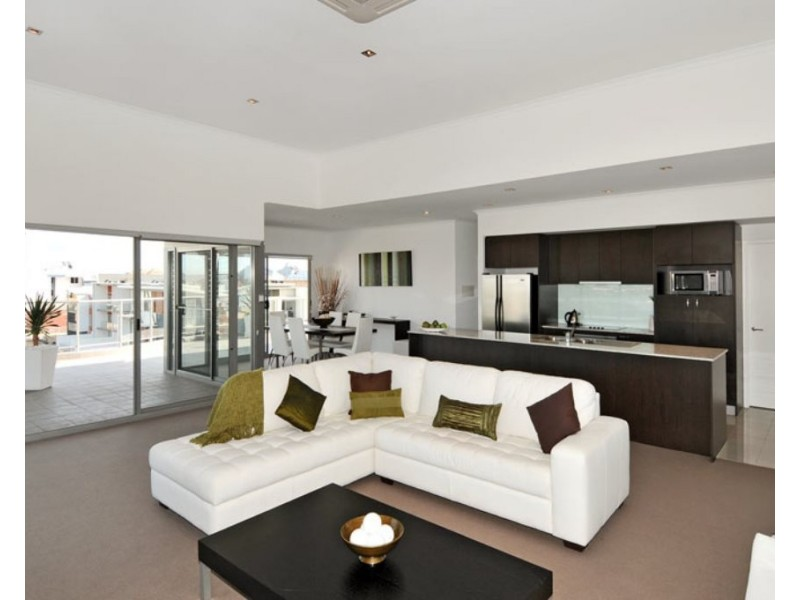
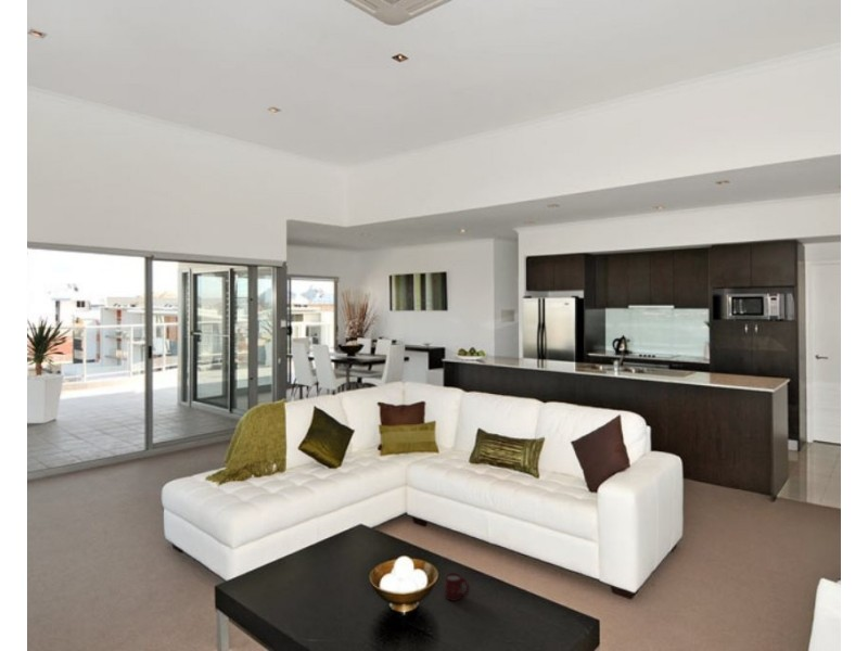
+ cup [444,572,470,602]
